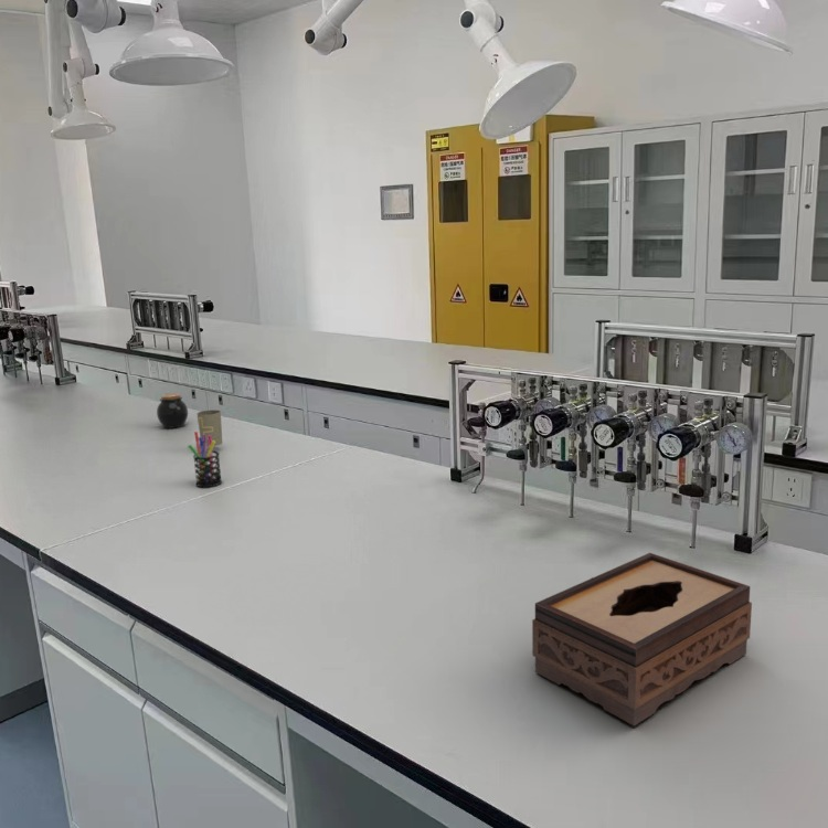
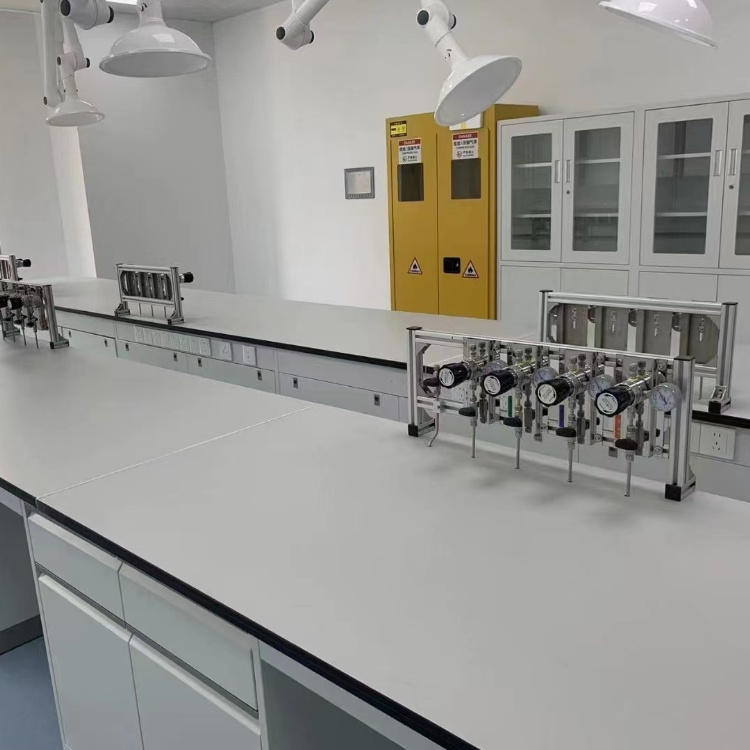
- jar [156,392,189,429]
- tissue box [531,552,753,728]
- pen holder [187,431,223,488]
- bottle [197,408,223,447]
